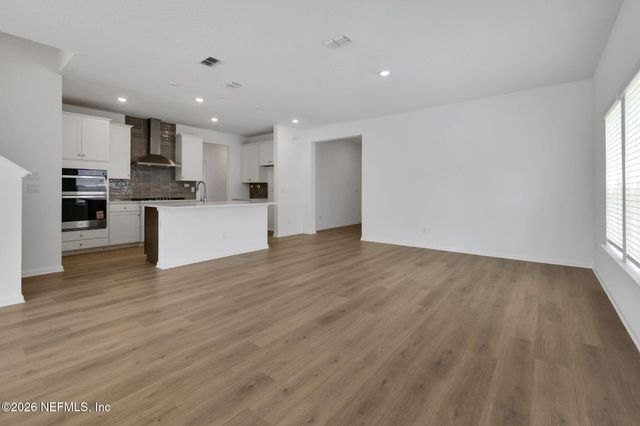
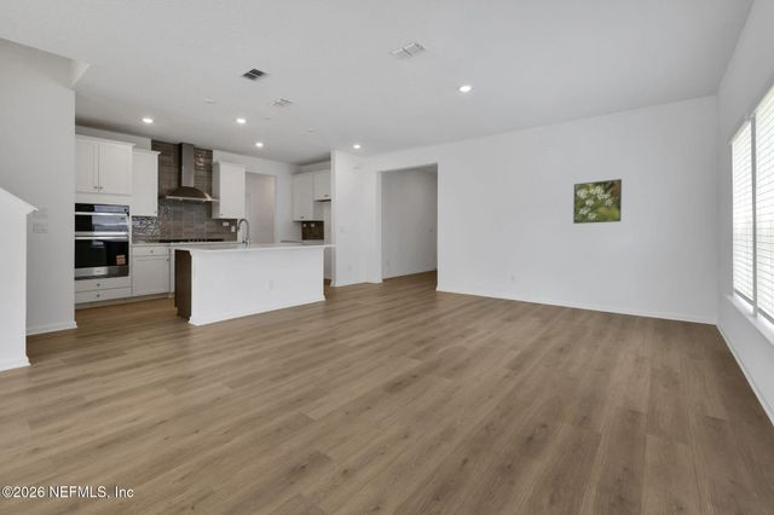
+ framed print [572,178,623,225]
